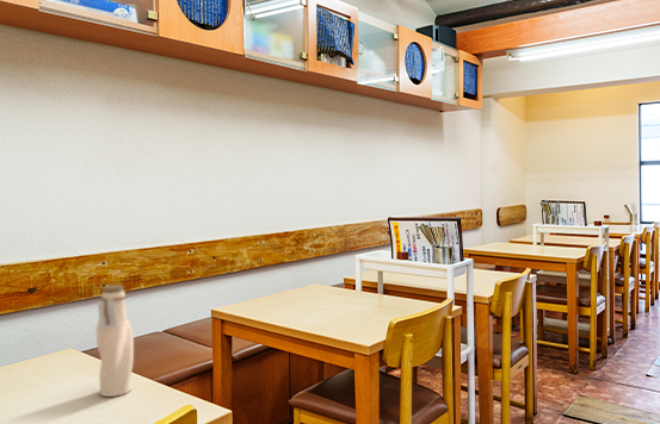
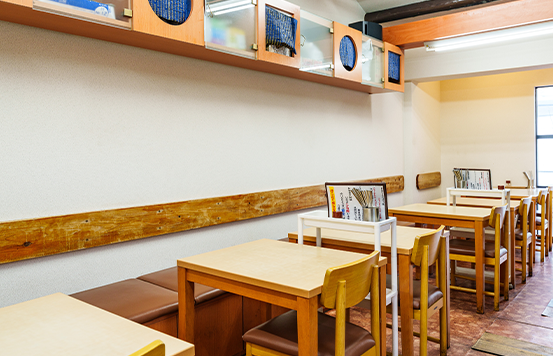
- water bottle [95,283,135,398]
